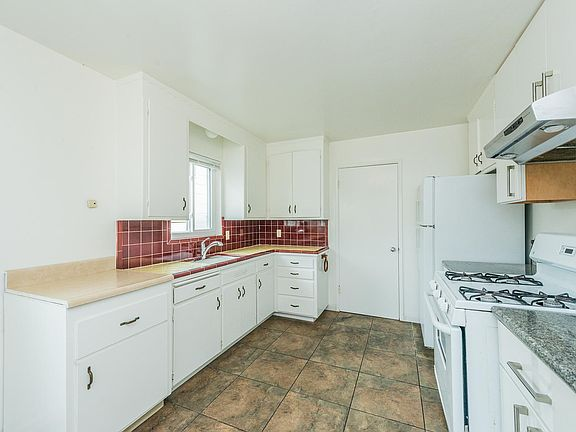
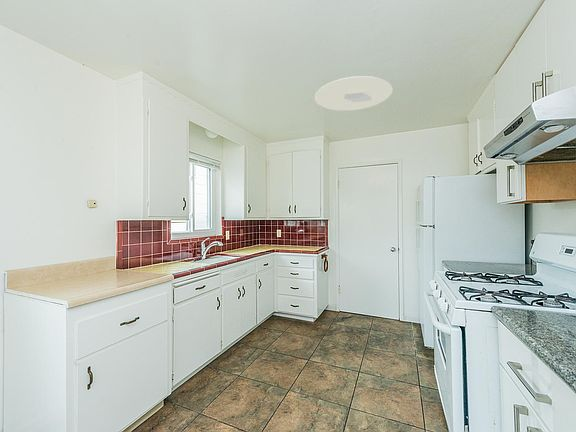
+ ceiling light [314,75,393,112]
